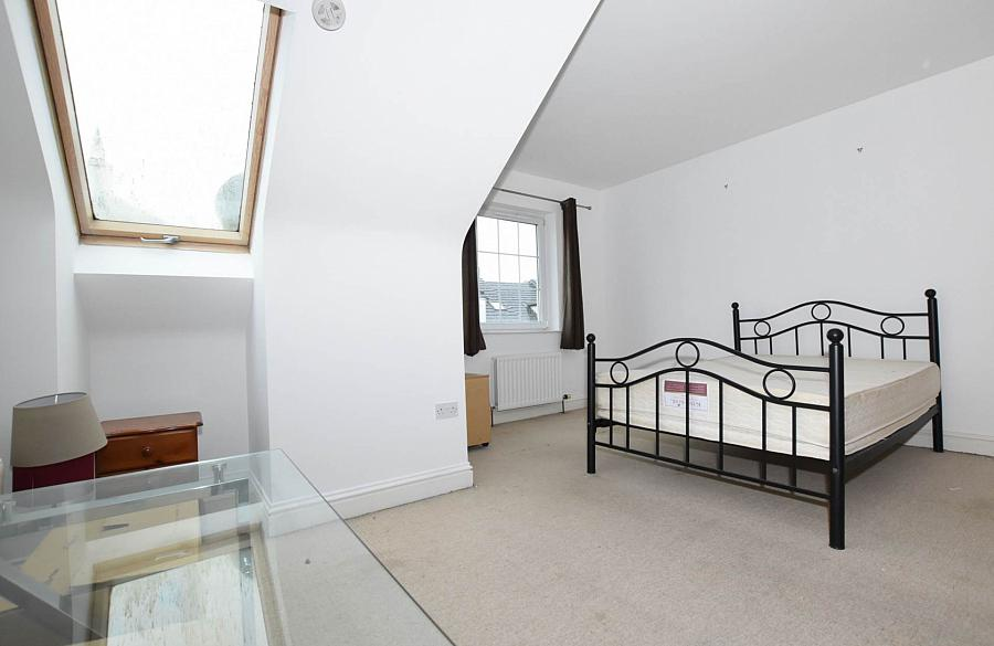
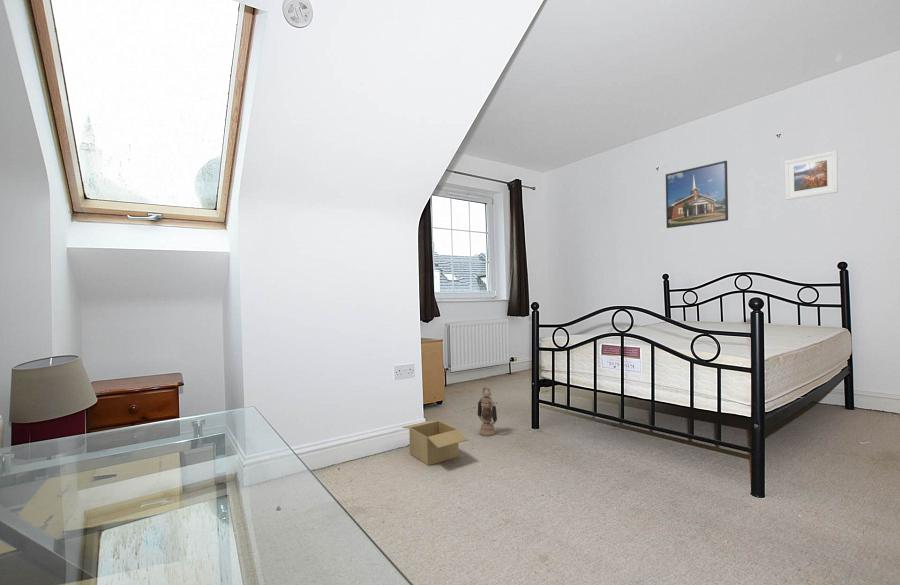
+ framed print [784,150,839,201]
+ cardboard box [401,420,469,466]
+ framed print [665,160,729,229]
+ lantern [477,386,498,437]
